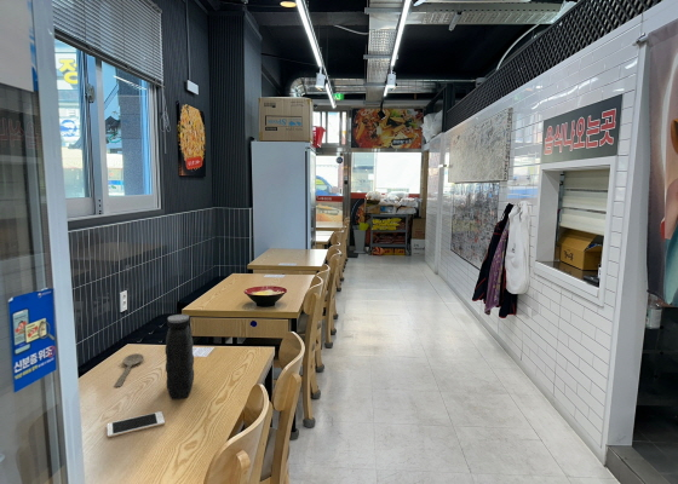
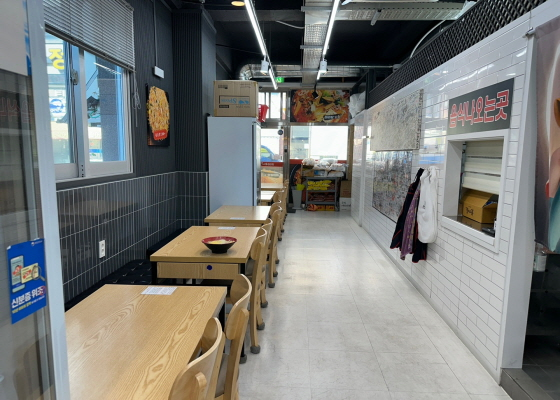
- cell phone [107,410,166,438]
- water jug [165,313,195,401]
- wooden spoon [114,352,144,388]
